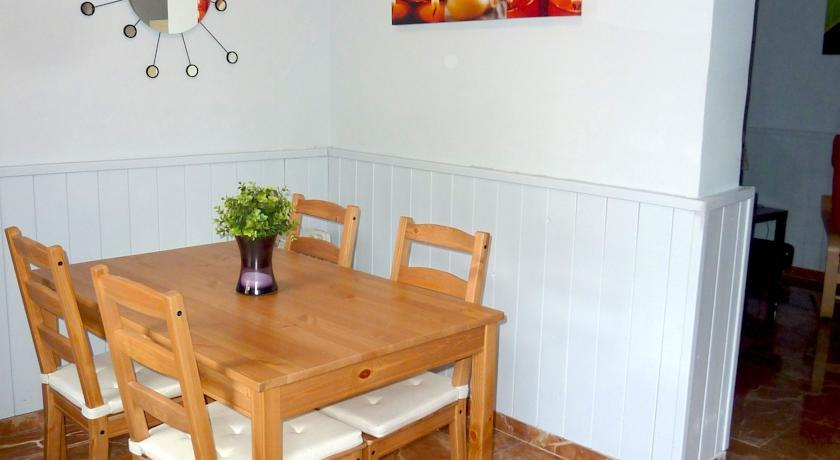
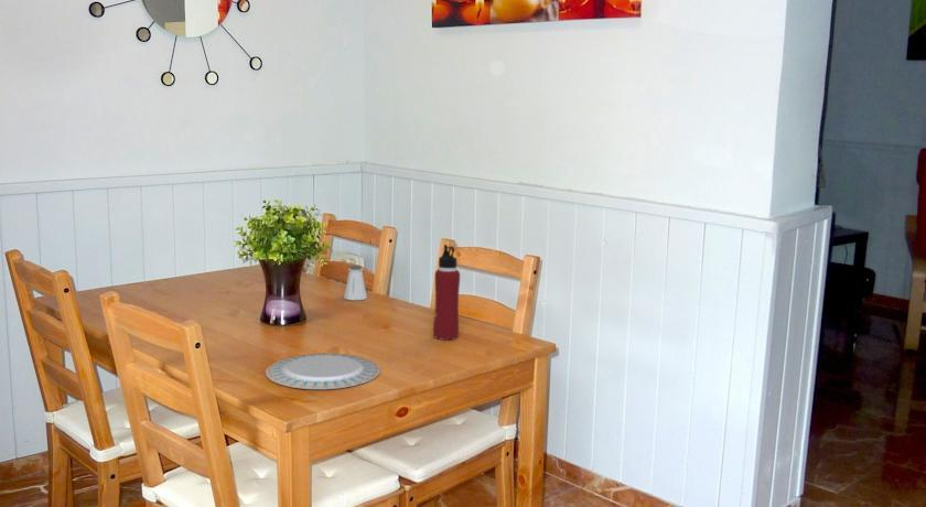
+ water bottle [432,244,461,341]
+ saltshaker [343,265,368,301]
+ chinaware [265,353,381,390]
